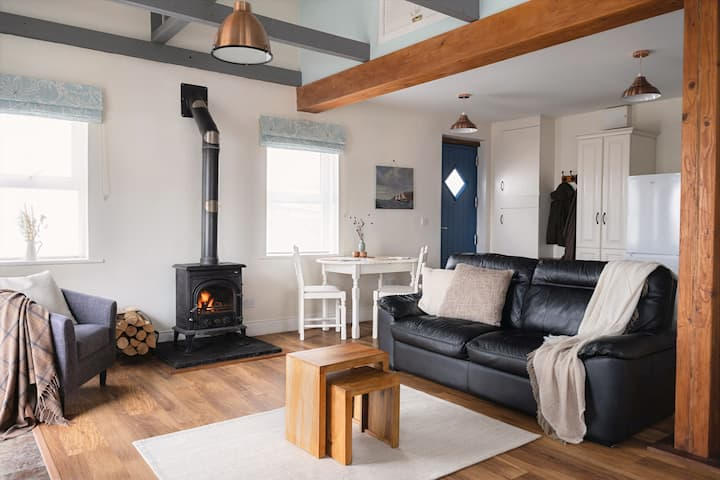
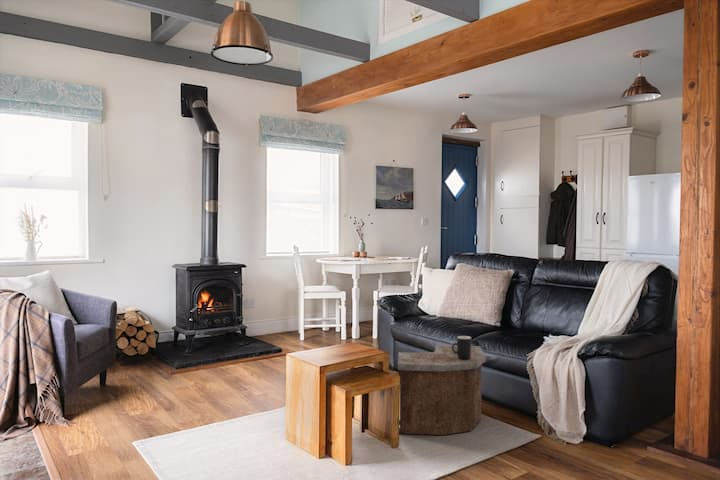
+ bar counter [397,344,487,436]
+ mug [452,335,473,360]
